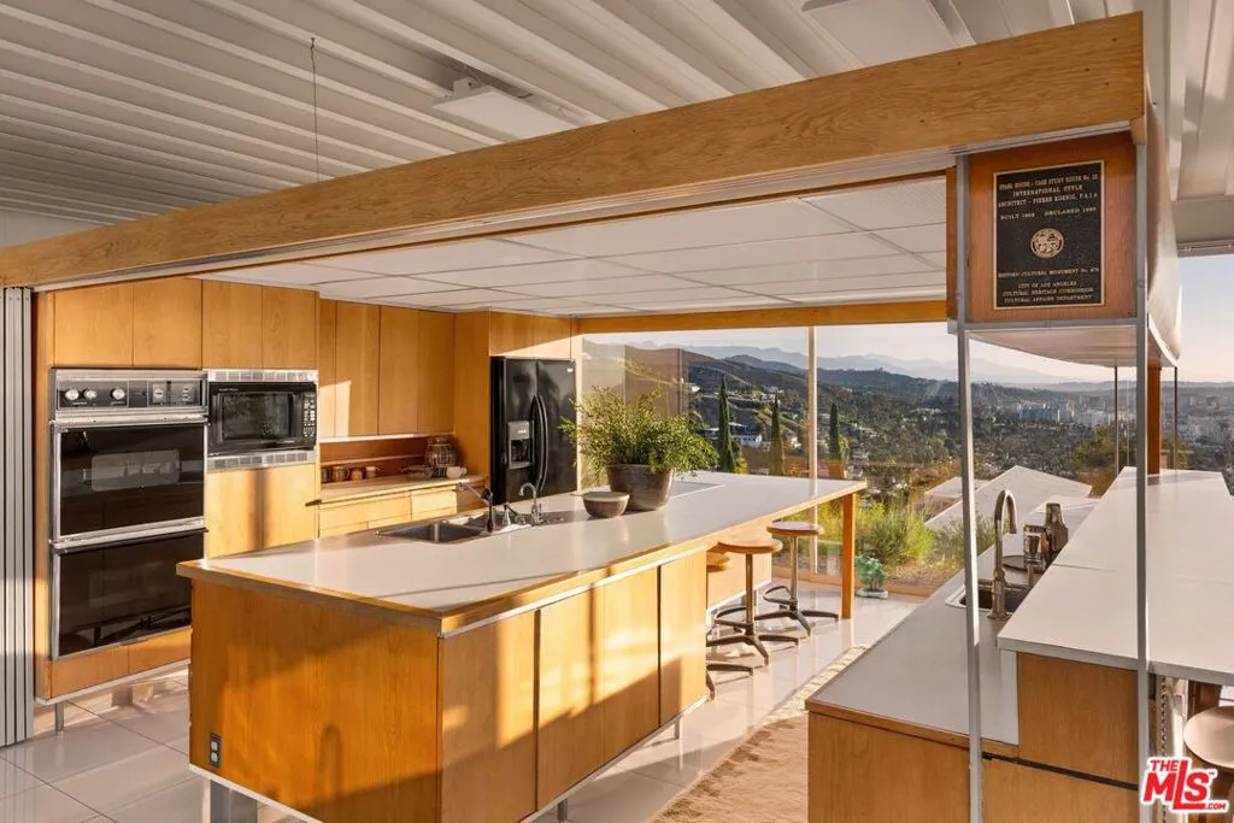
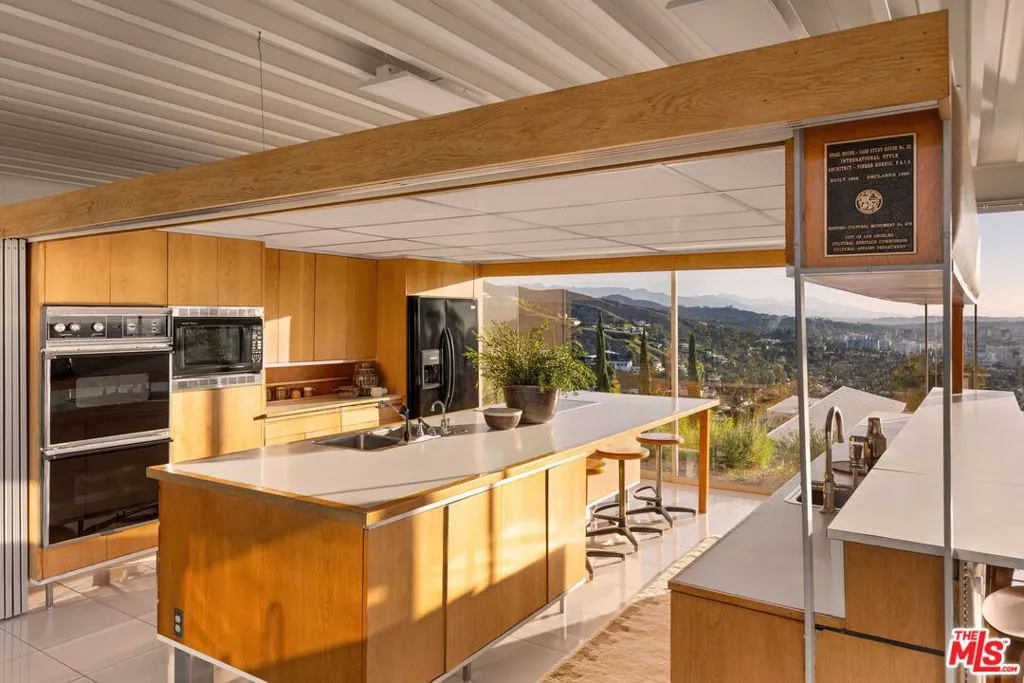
- potted plant [853,552,889,600]
